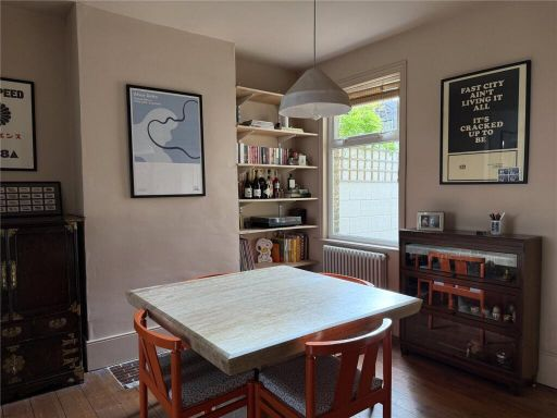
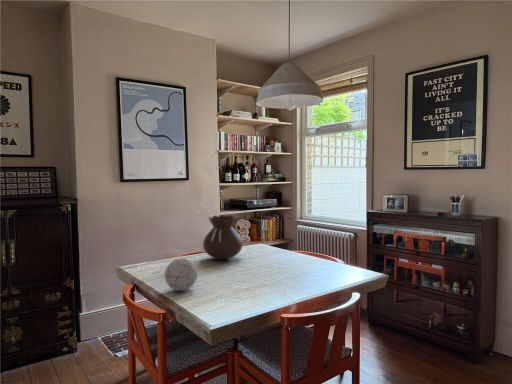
+ money bag [202,214,244,260]
+ decorative ball [164,257,198,292]
